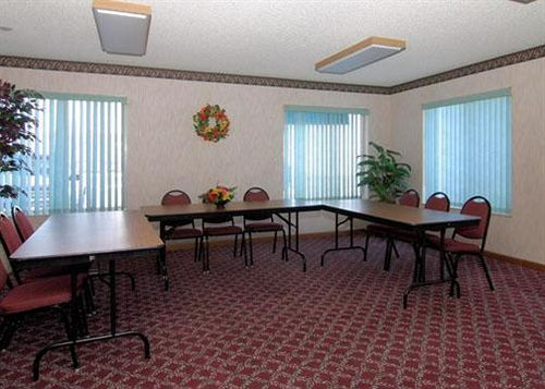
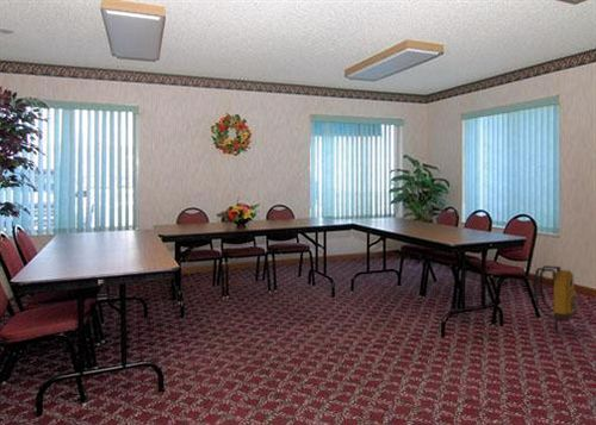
+ backpack [533,264,578,332]
